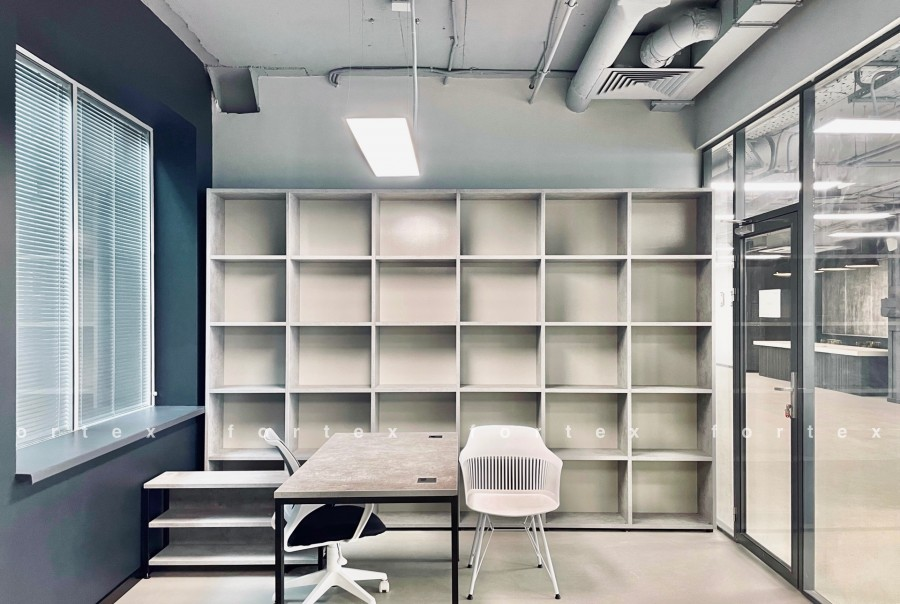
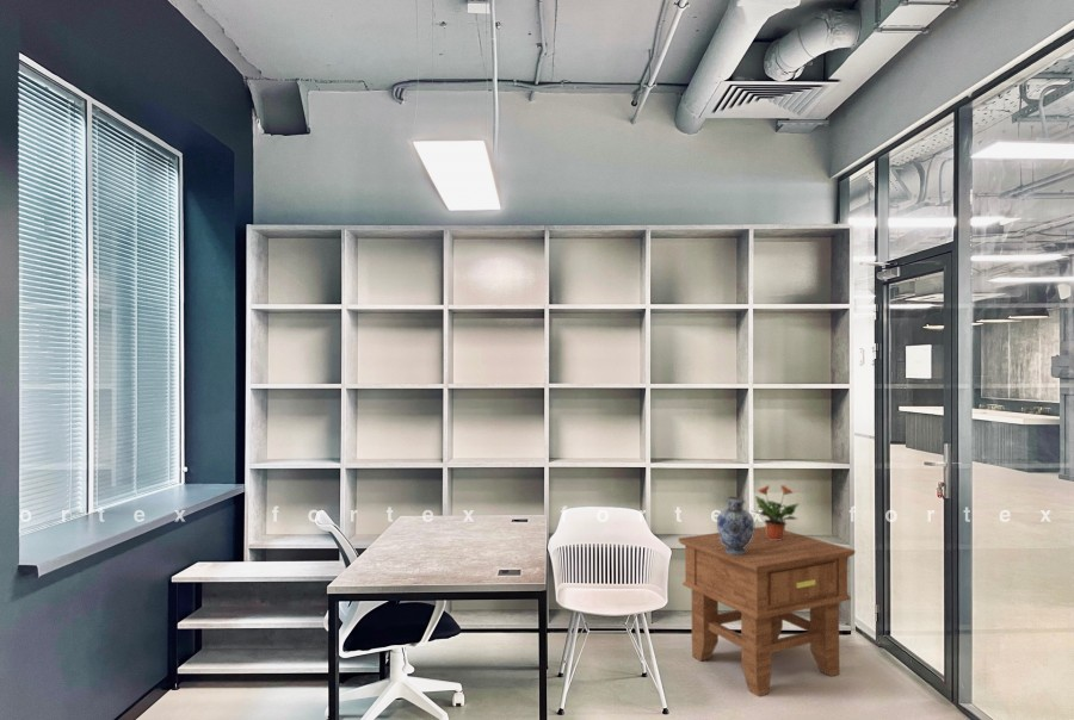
+ side table [678,526,856,697]
+ potted plant [752,484,800,540]
+ decorative vase [716,495,755,554]
